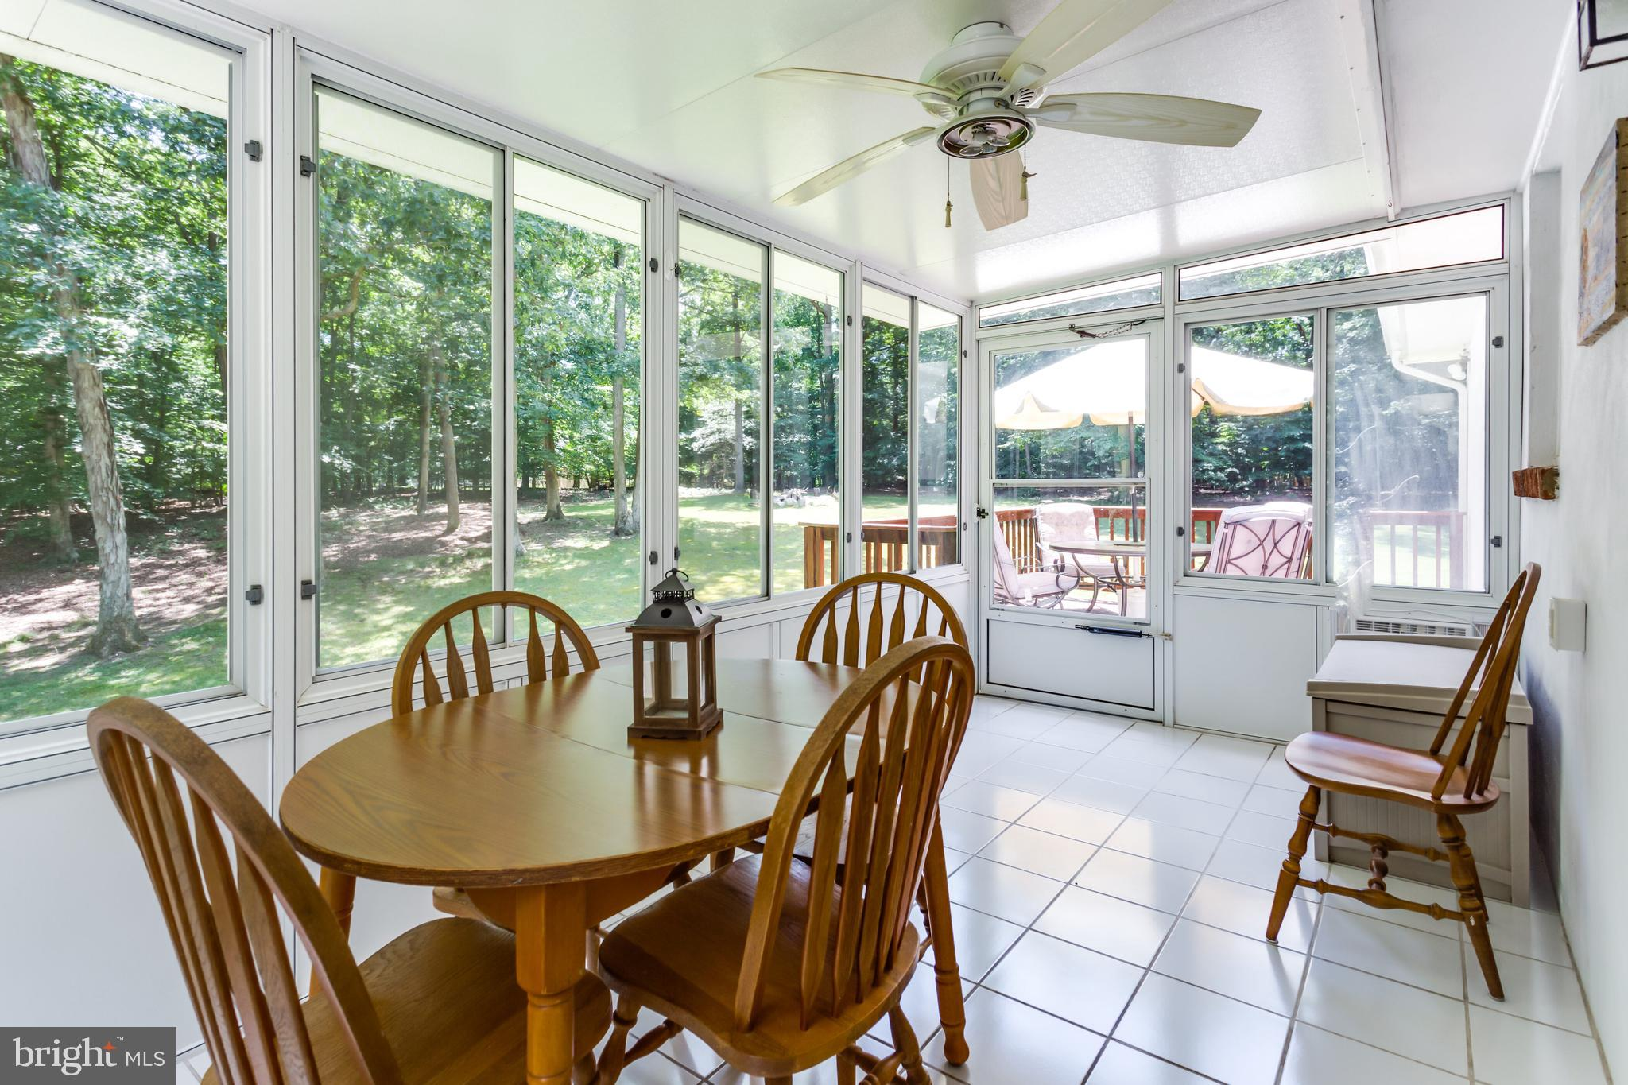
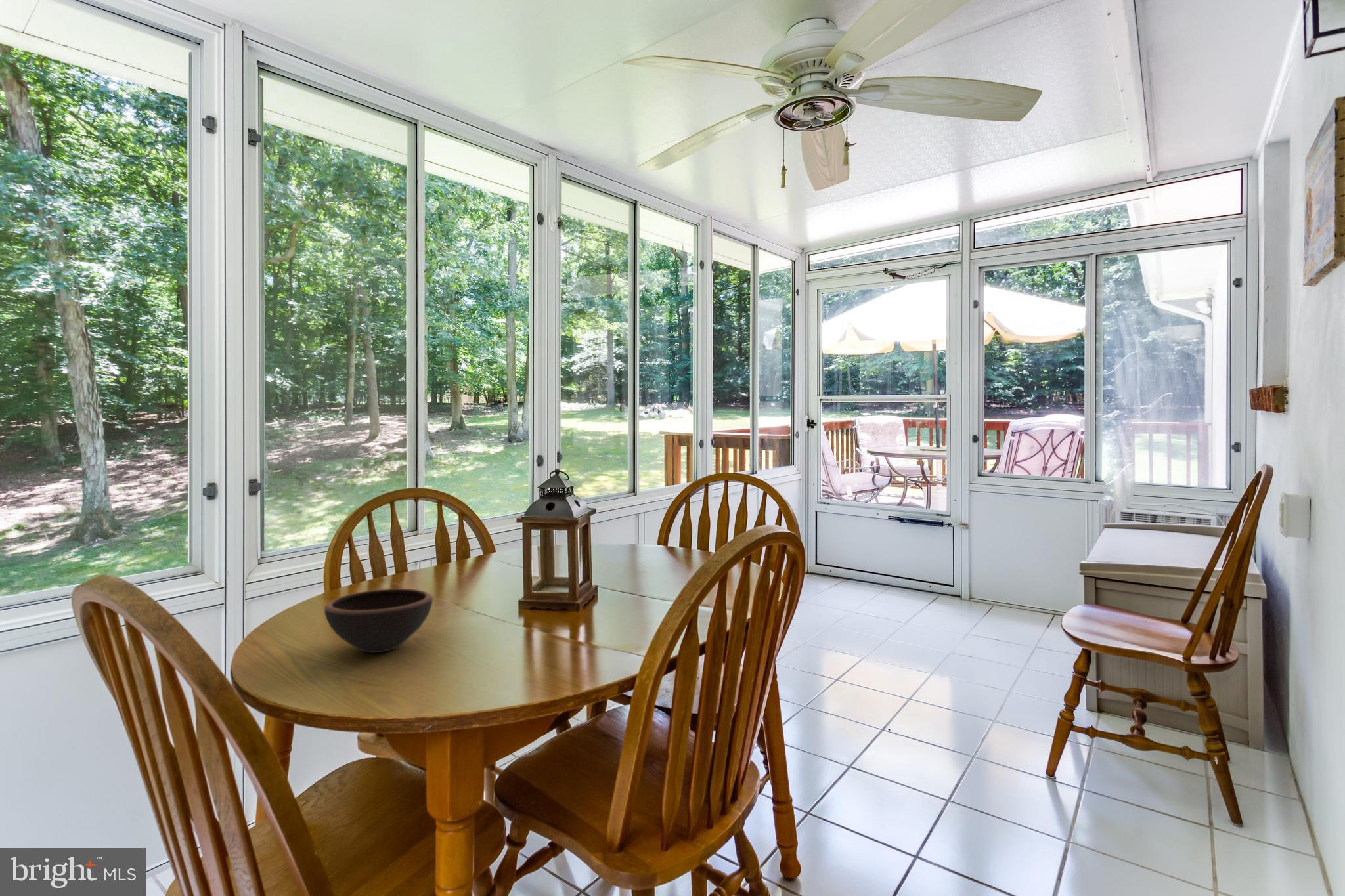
+ bowl [324,588,433,653]
